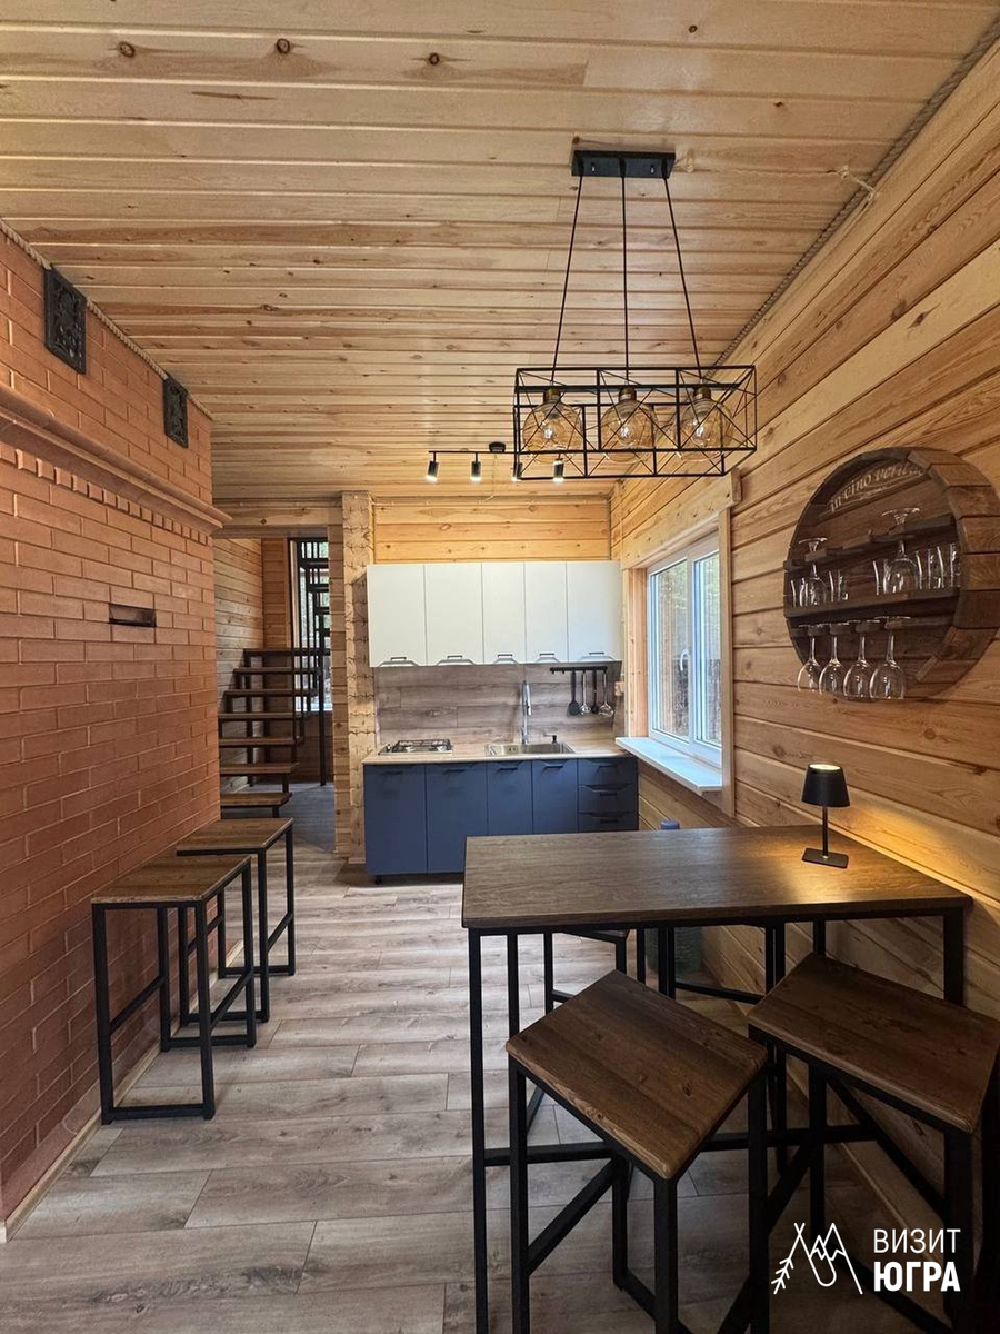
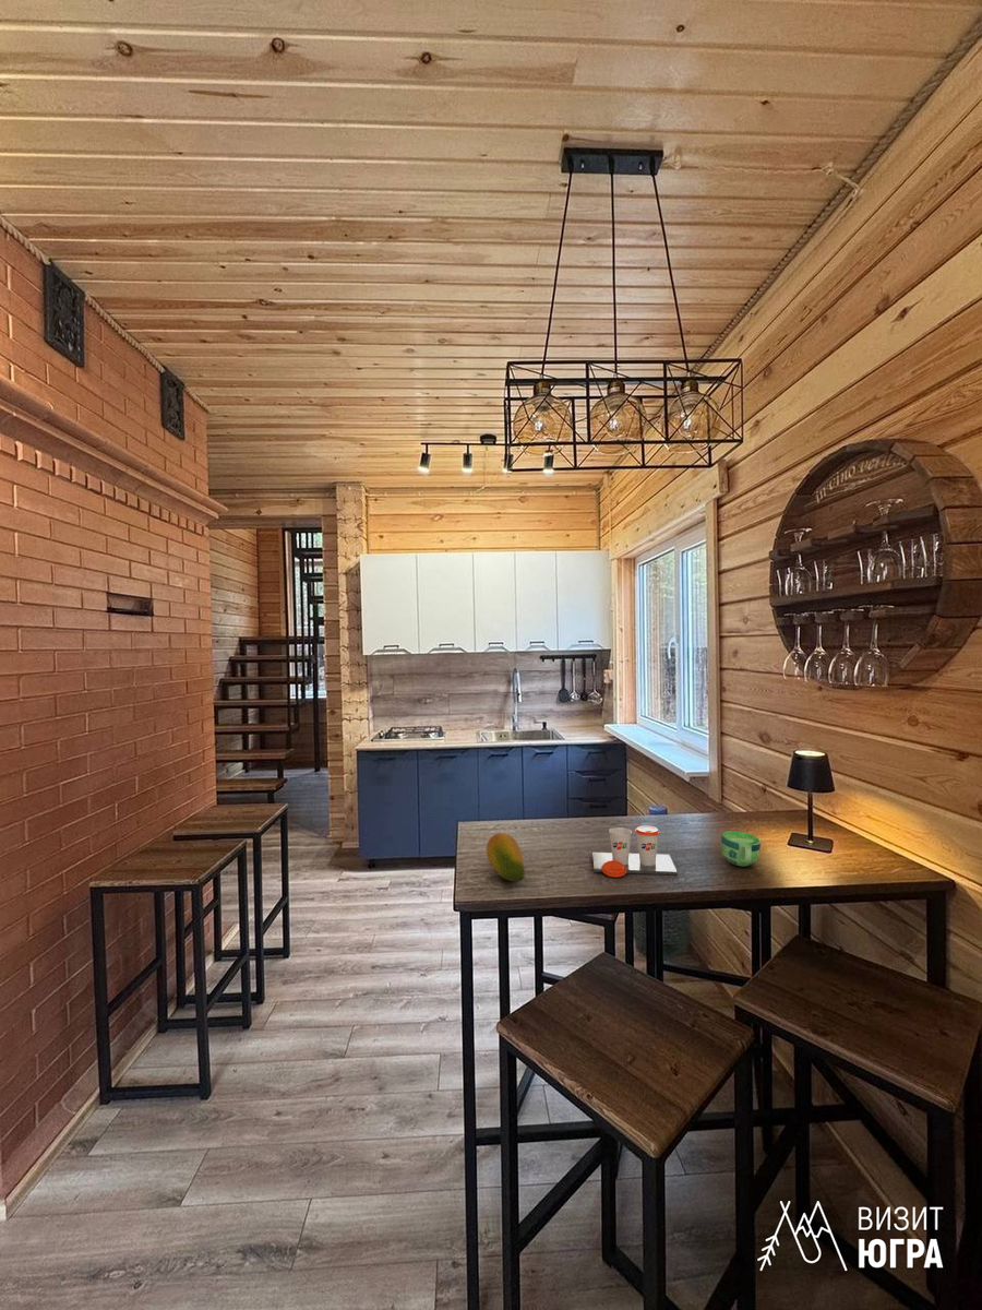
+ fruit [486,832,526,882]
+ cup [591,825,679,878]
+ cup [720,830,762,868]
